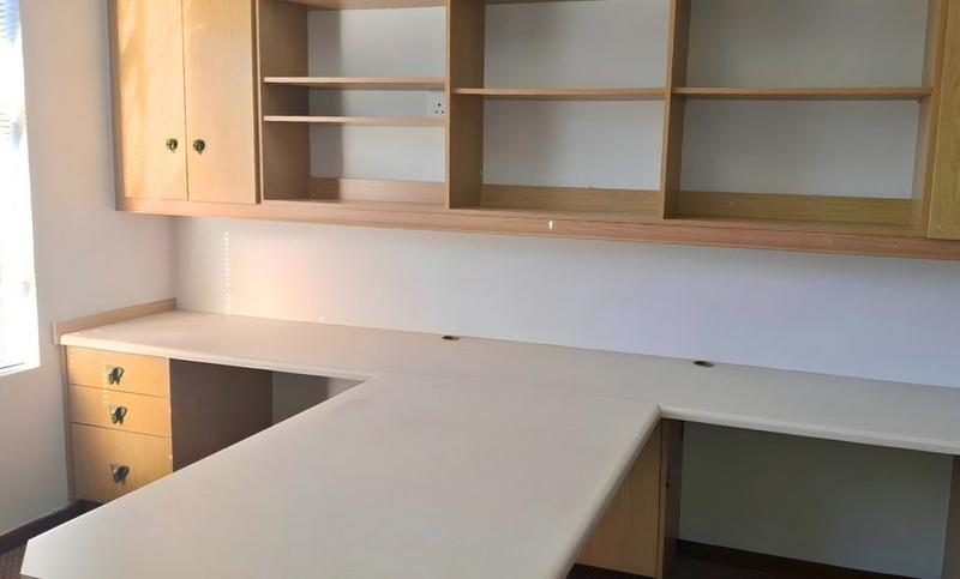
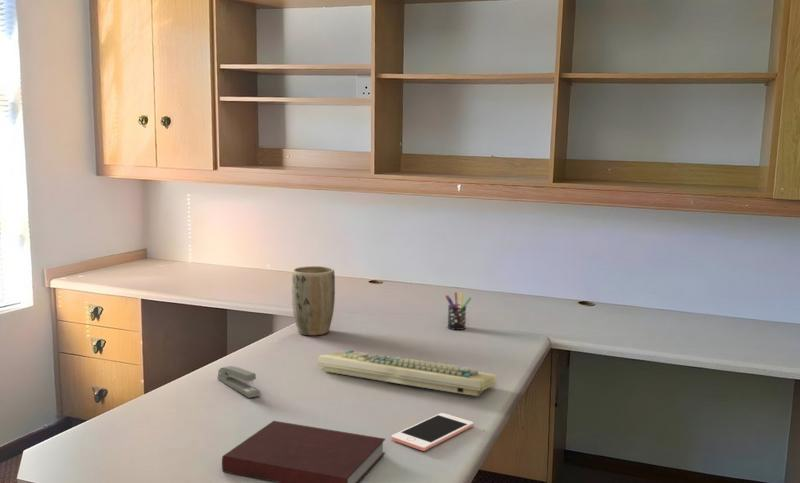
+ notebook [221,420,386,483]
+ pen holder [444,291,473,331]
+ cell phone [390,412,474,452]
+ stapler [217,365,261,399]
+ keyboard [317,349,498,397]
+ plant pot [291,265,336,336]
